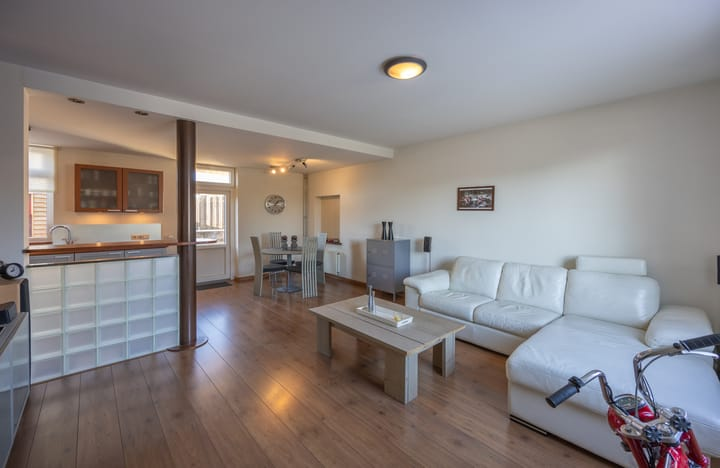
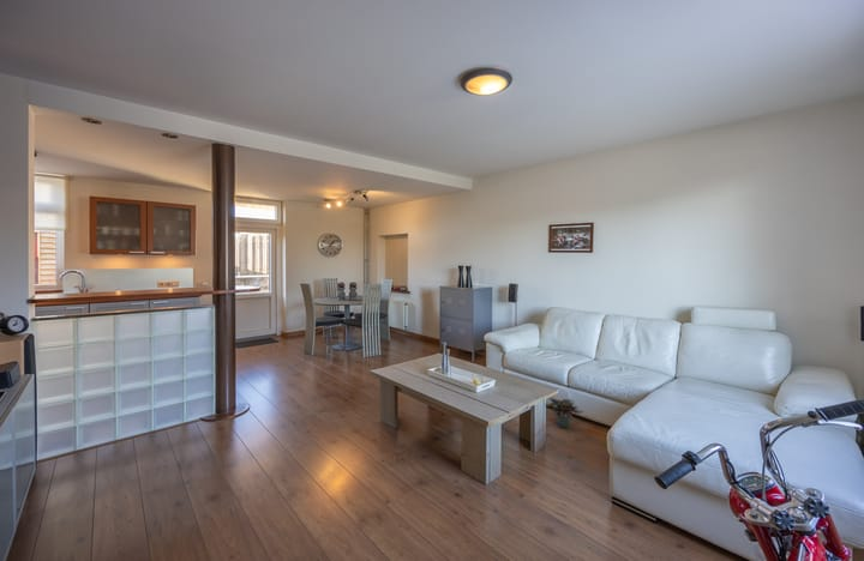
+ potted plant [545,397,586,429]
